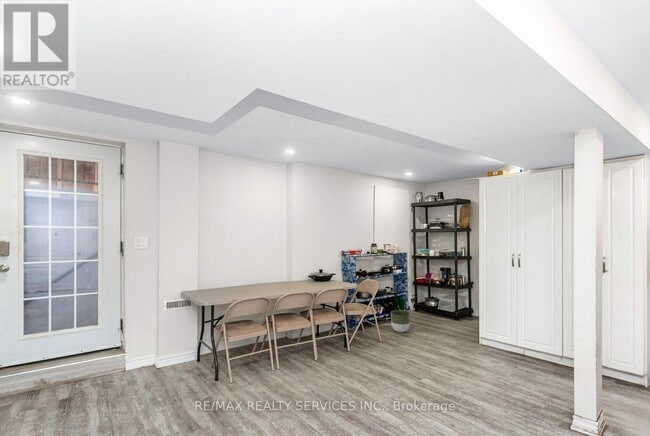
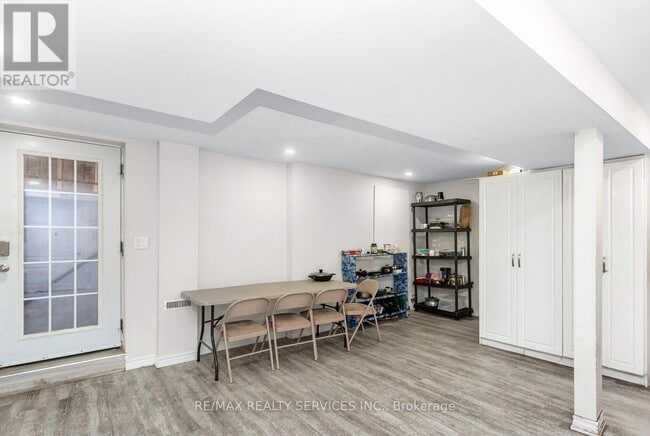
- planter [390,309,411,333]
